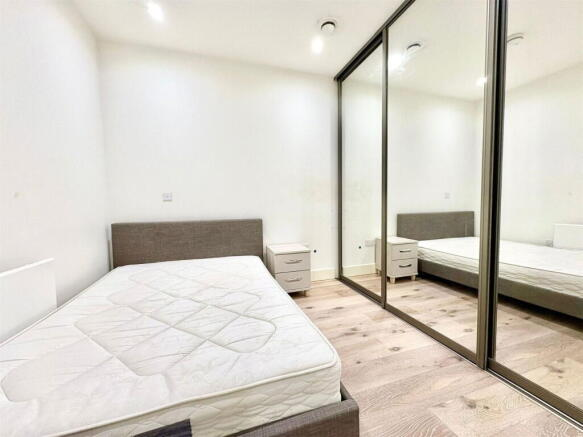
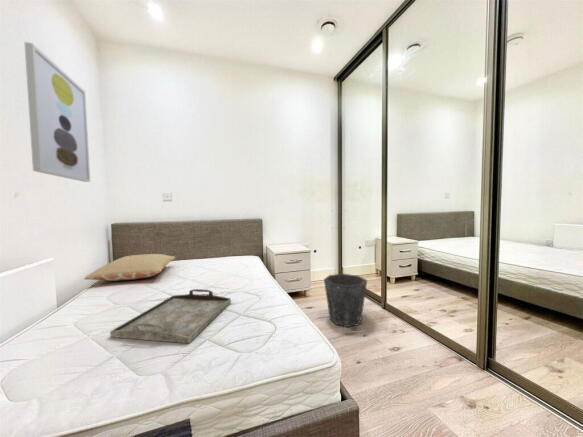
+ pillow [83,253,176,282]
+ wall art [23,41,91,183]
+ waste bin [323,273,368,328]
+ serving tray [109,288,232,344]
